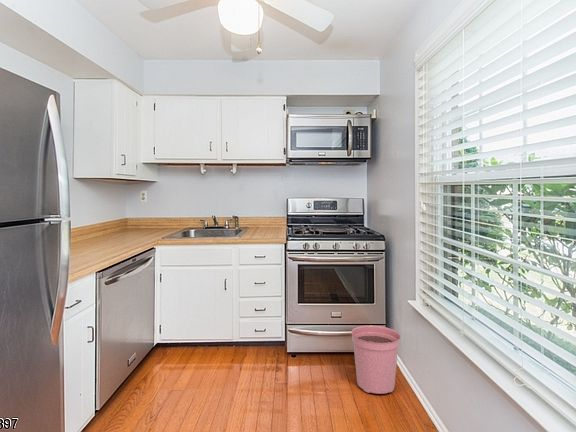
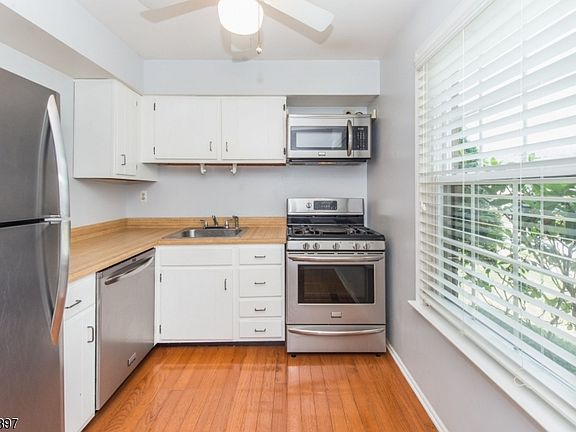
- plant pot [350,324,401,395]
